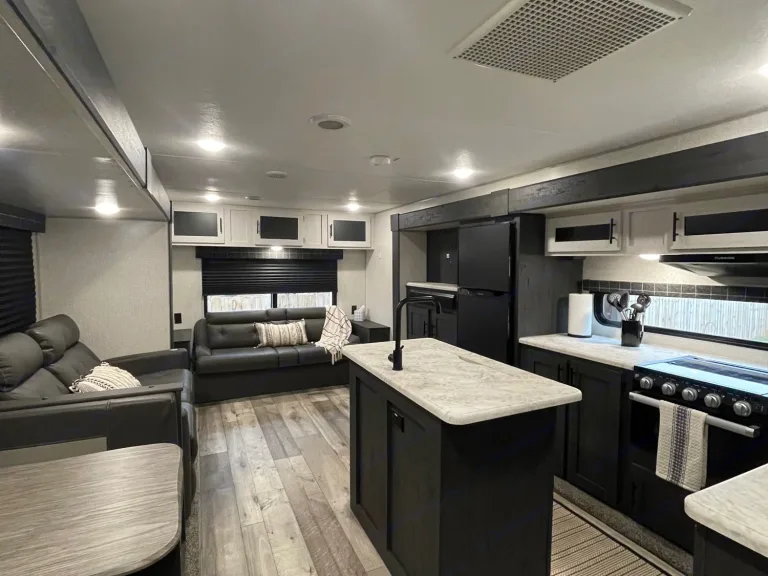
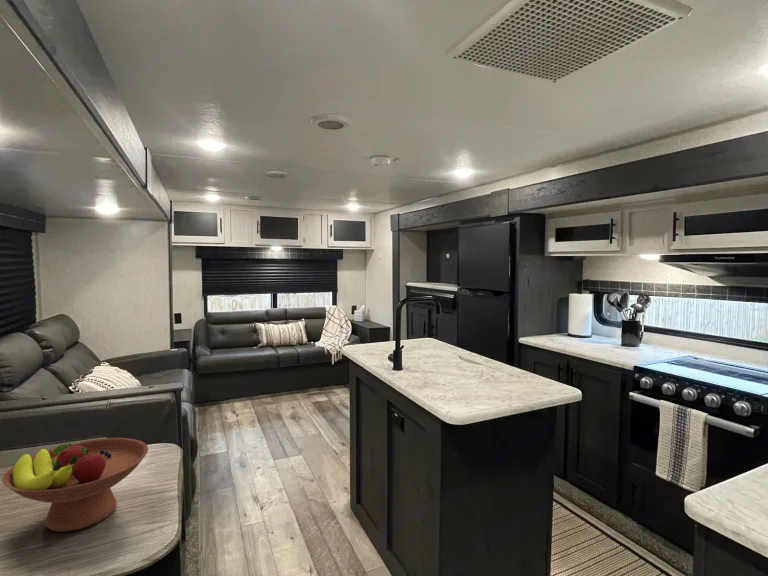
+ fruit bowl [1,437,149,533]
